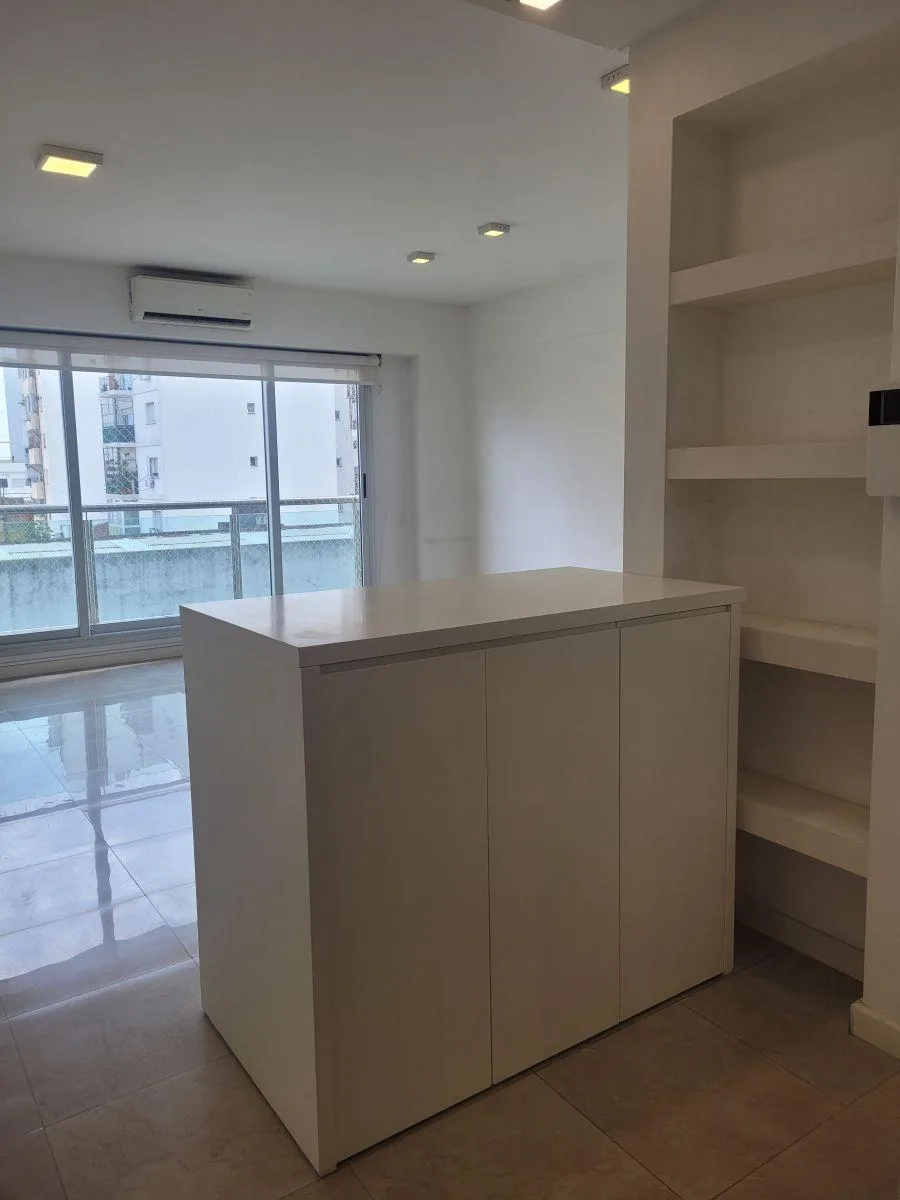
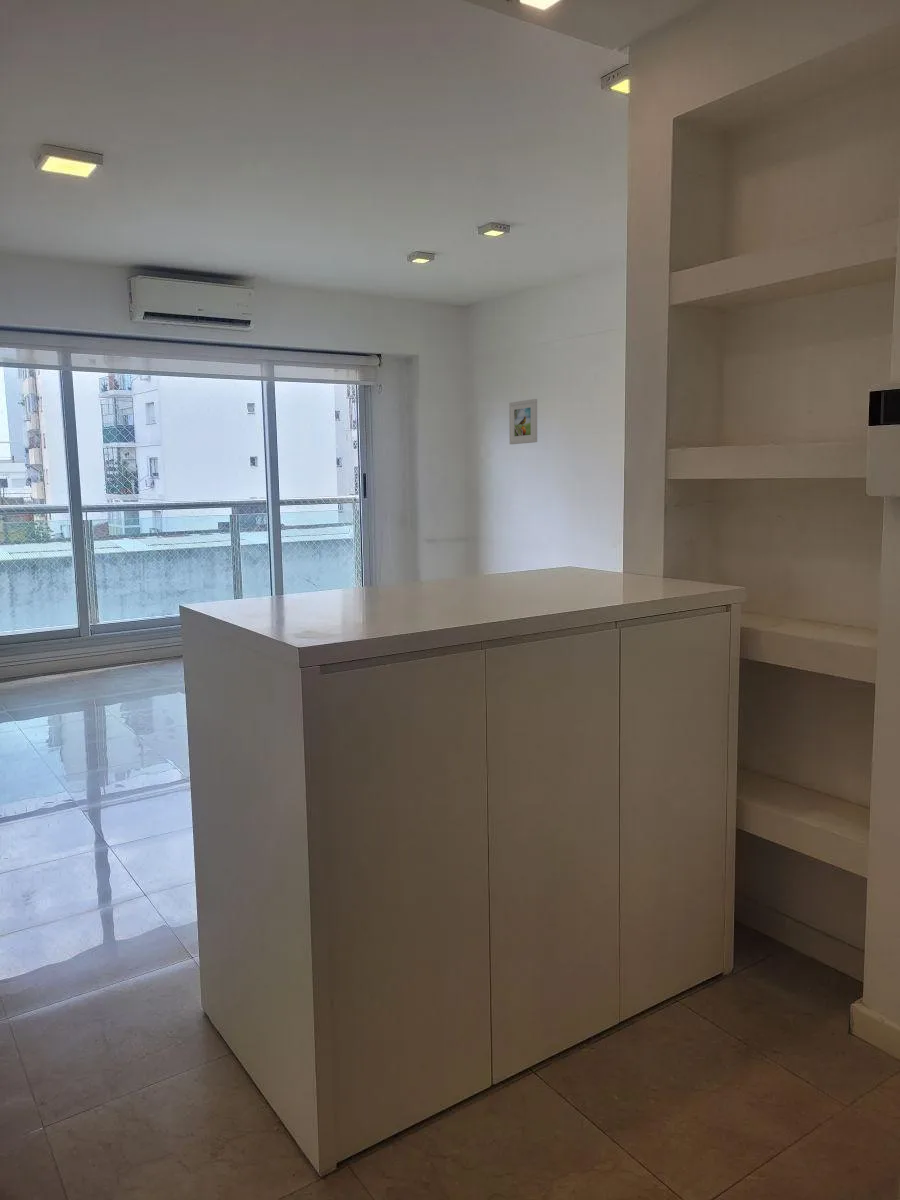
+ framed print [508,398,538,445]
